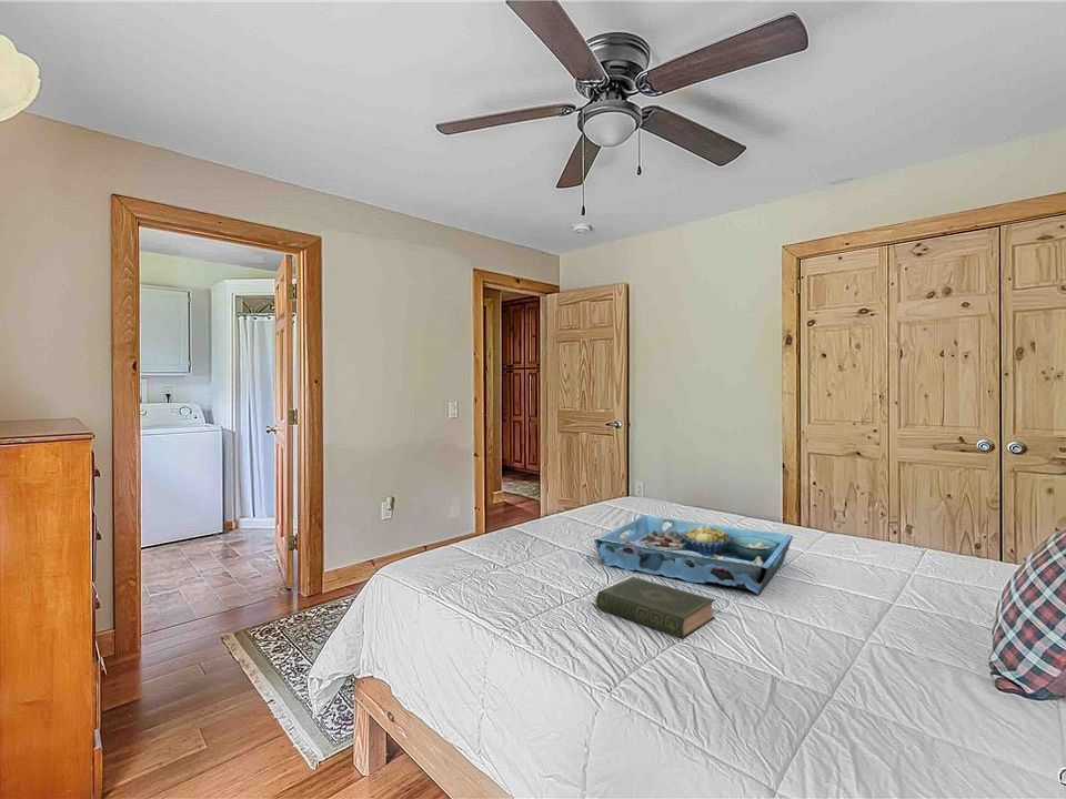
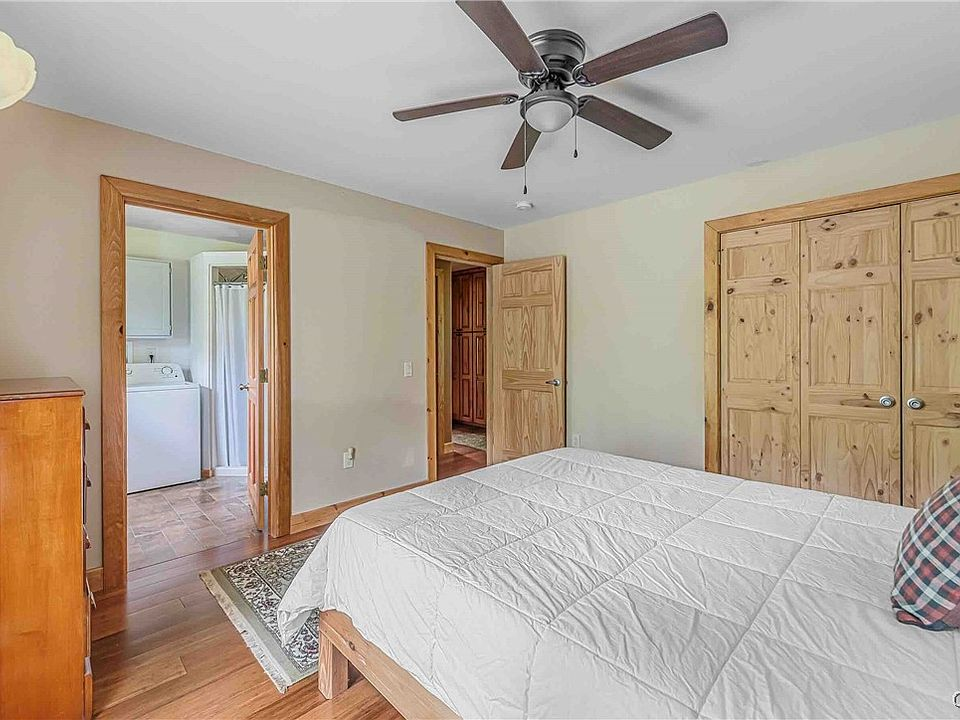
- book [595,576,716,639]
- serving tray [593,514,794,596]
